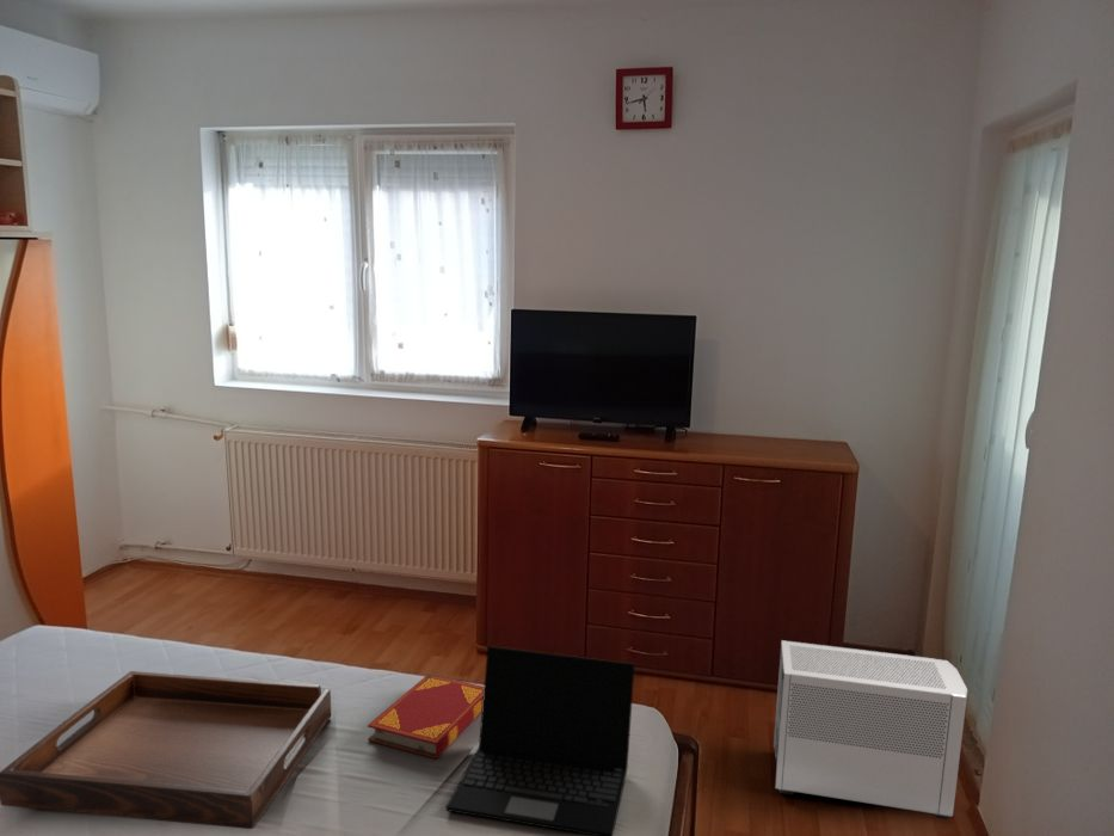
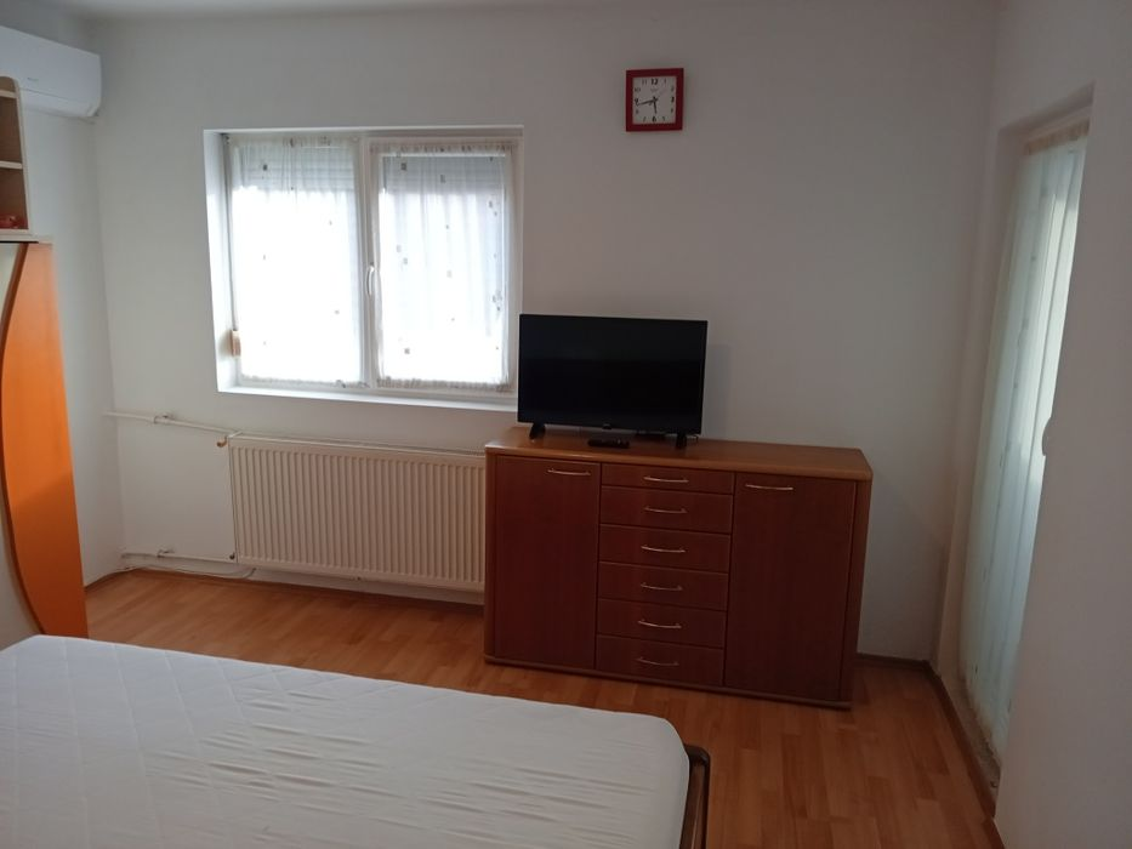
- hardback book [367,674,485,760]
- laptop [444,645,636,836]
- serving tray [0,670,332,830]
- air purifier [773,639,968,820]
